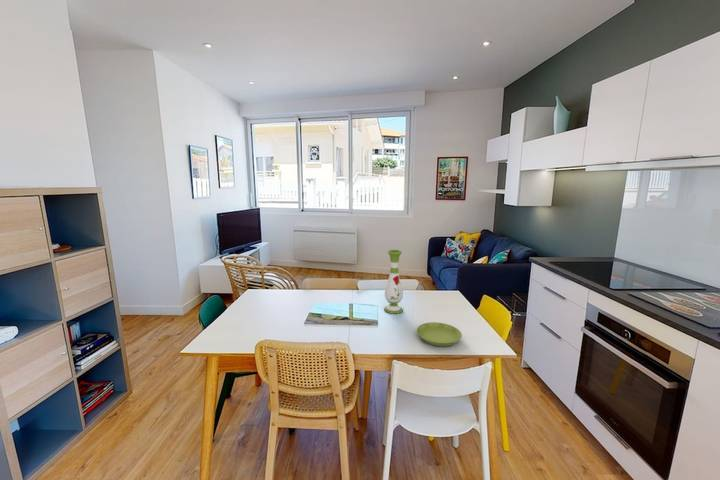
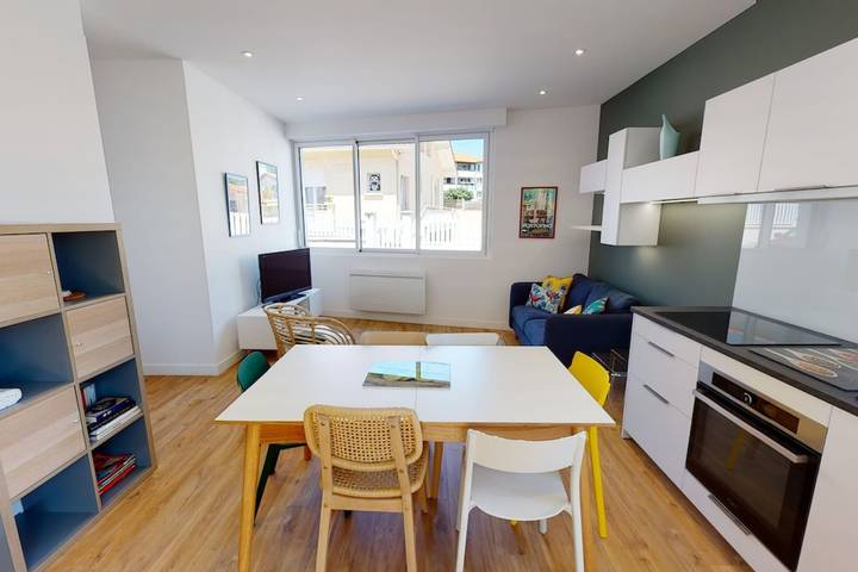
- vase [383,249,404,315]
- saucer [416,321,463,347]
